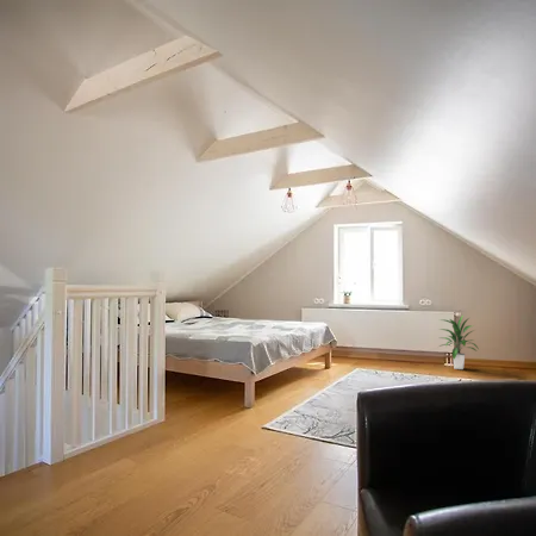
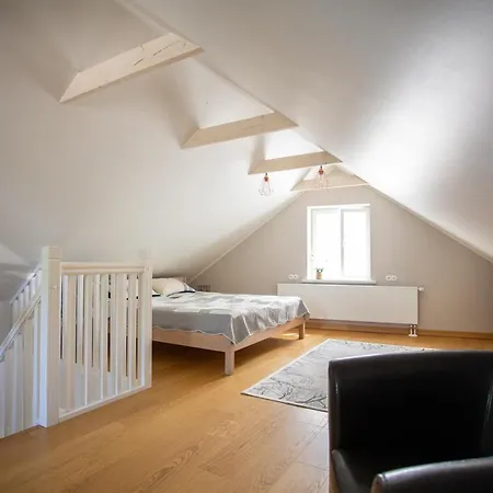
- indoor plant [437,314,480,370]
